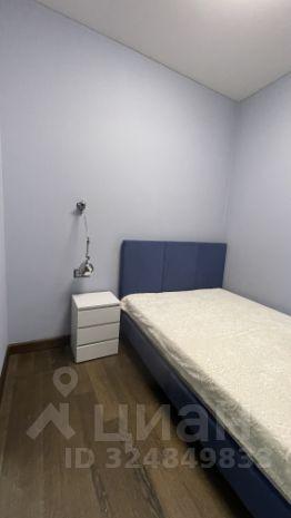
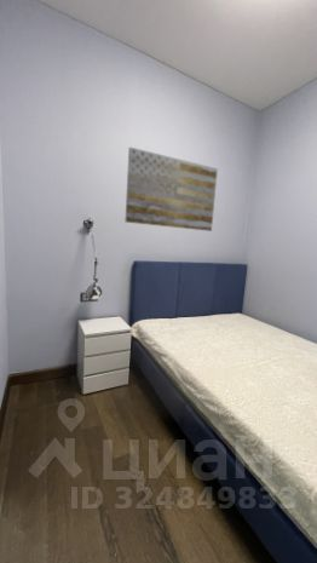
+ wall art [125,145,219,232]
